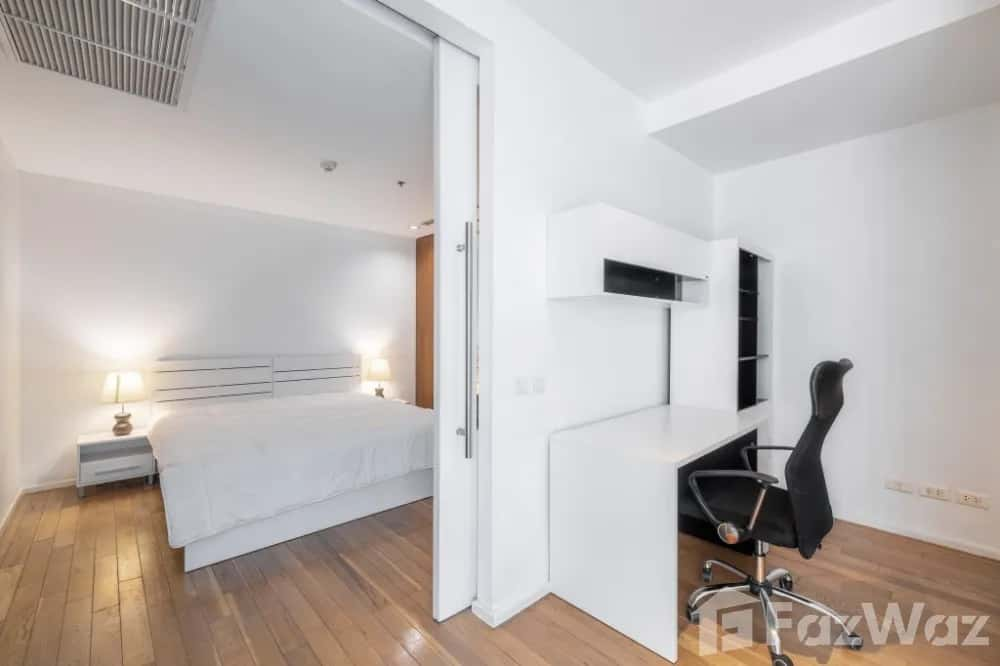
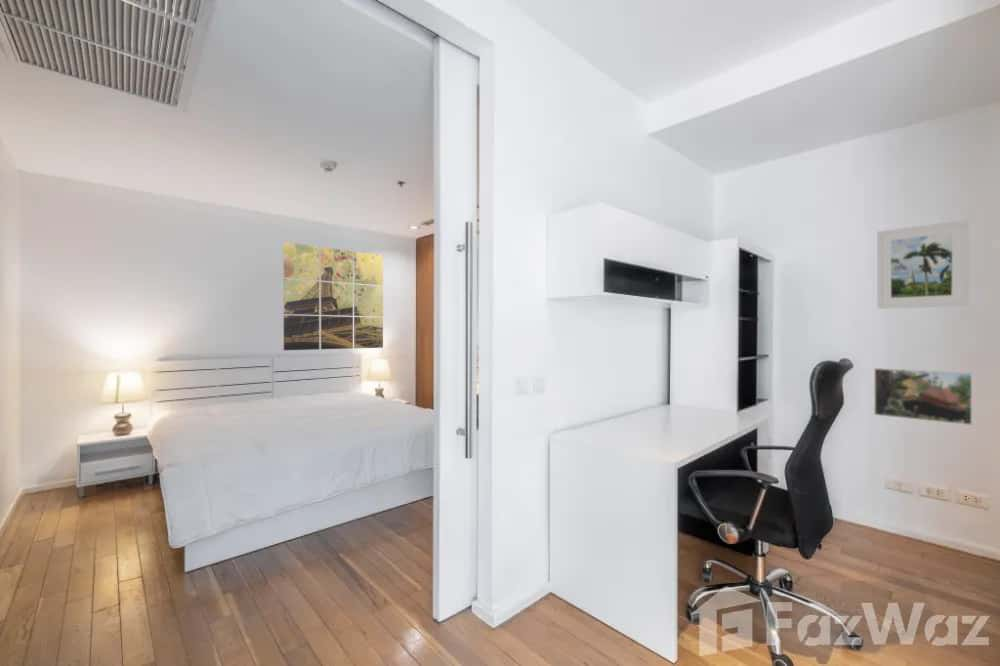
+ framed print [873,367,973,426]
+ wall art [282,241,384,351]
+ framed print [876,219,970,310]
